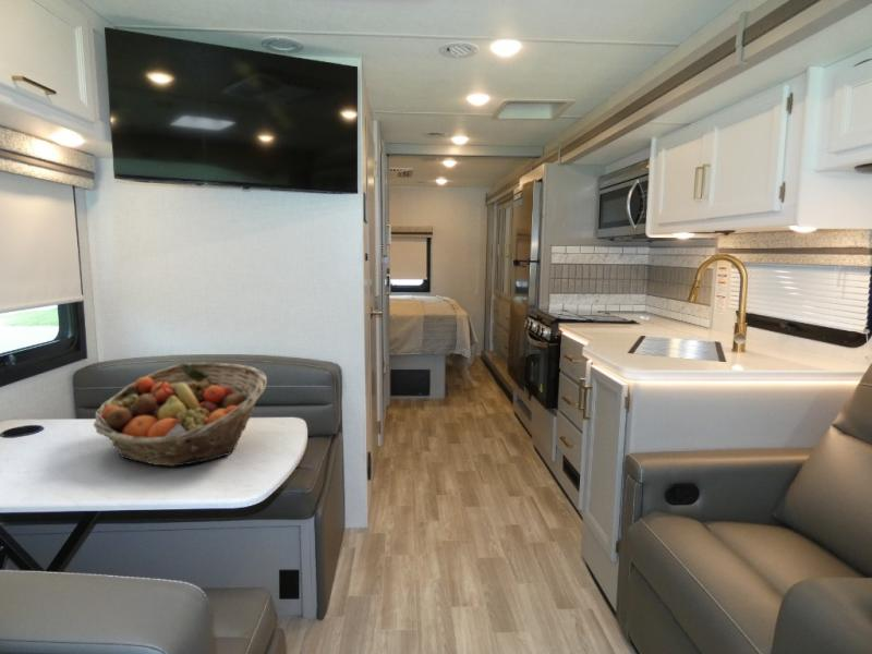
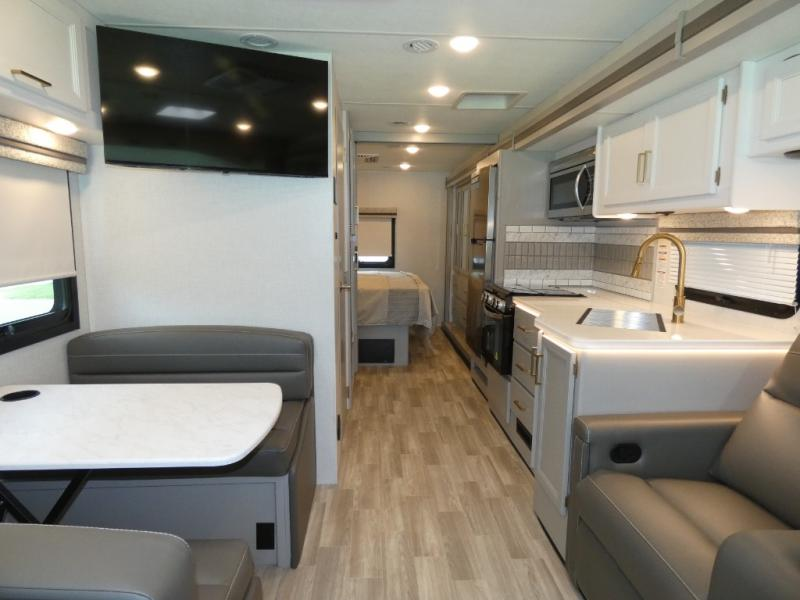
- fruit basket [93,362,268,468]
